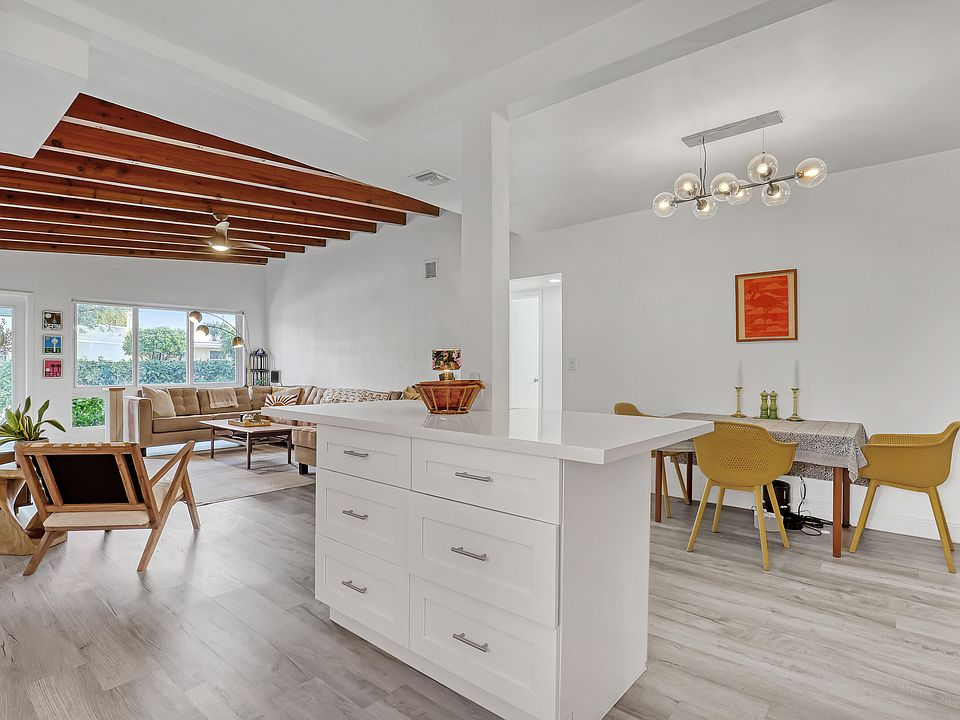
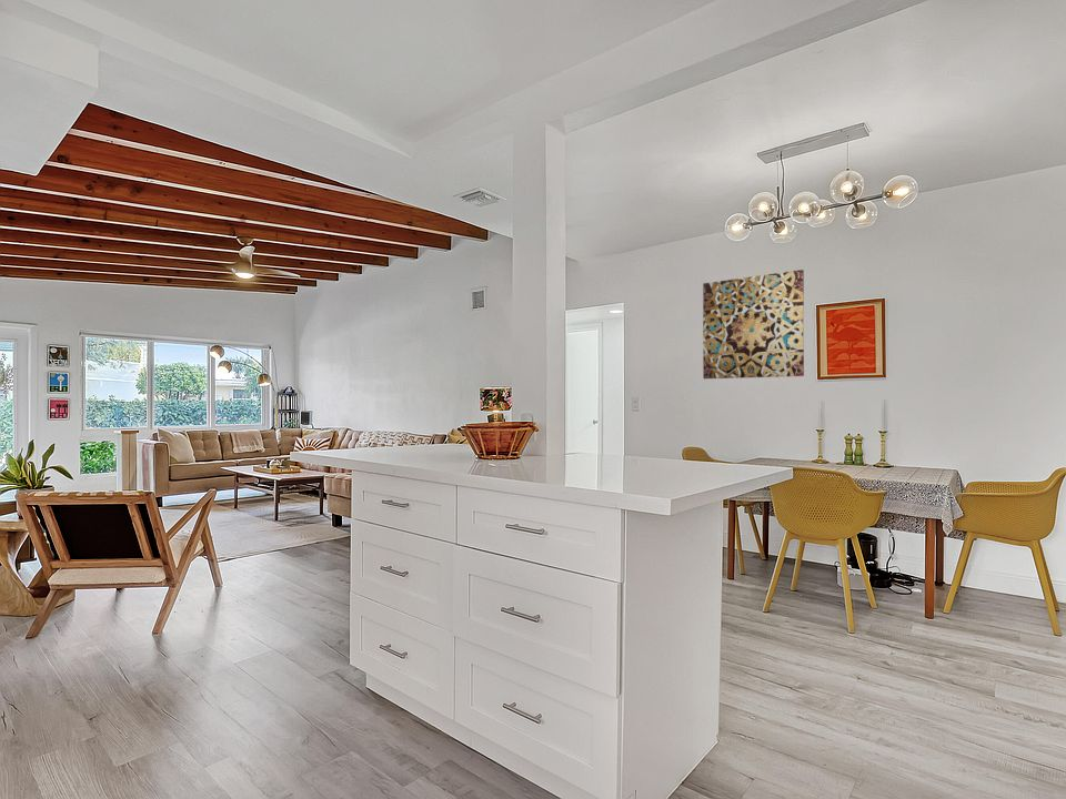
+ wall art [702,269,805,380]
